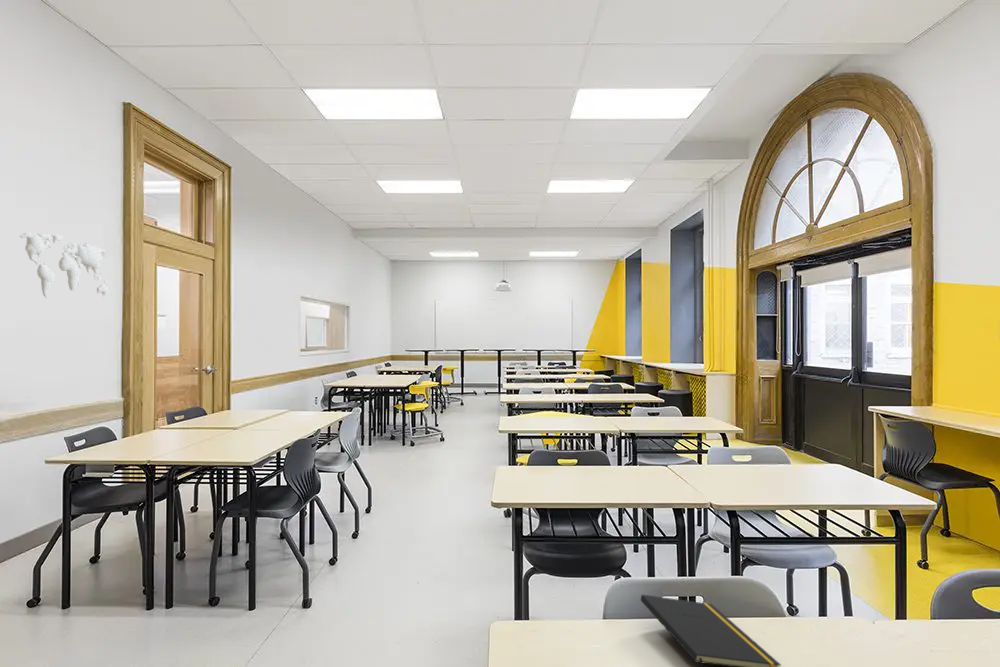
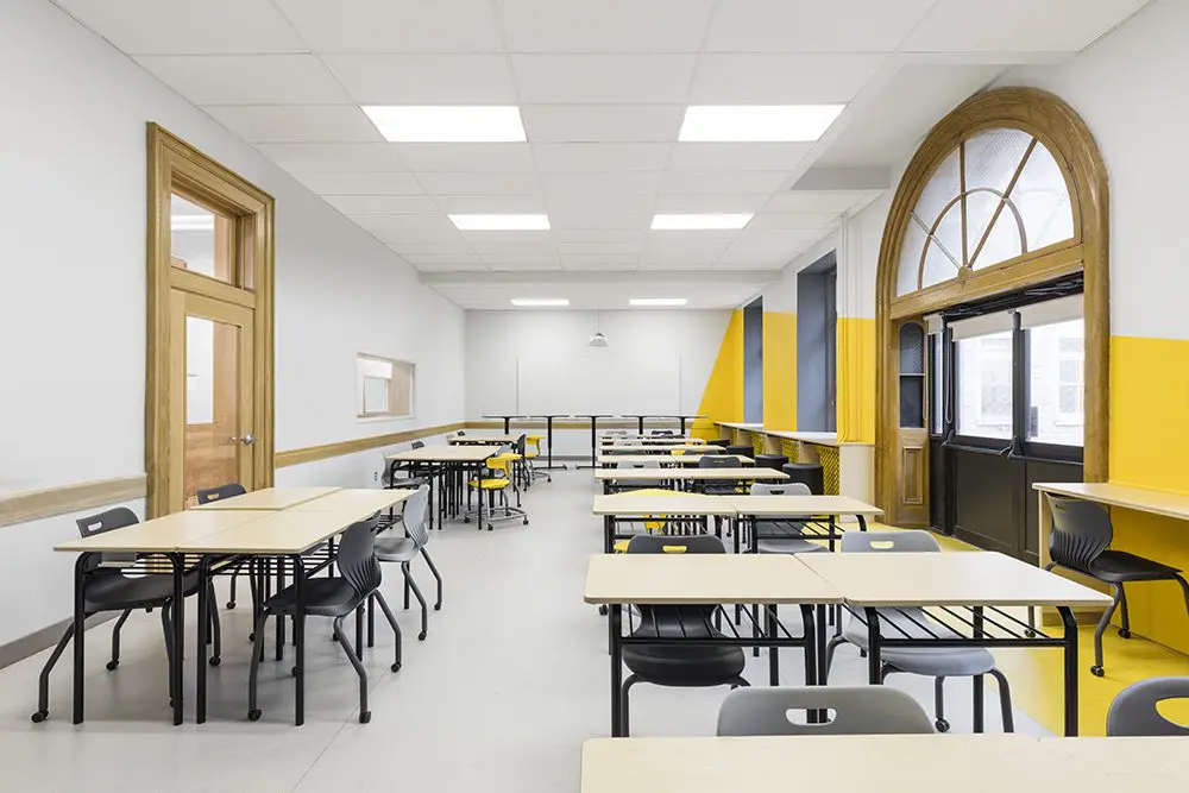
- notepad [640,594,782,667]
- world map [19,232,113,300]
